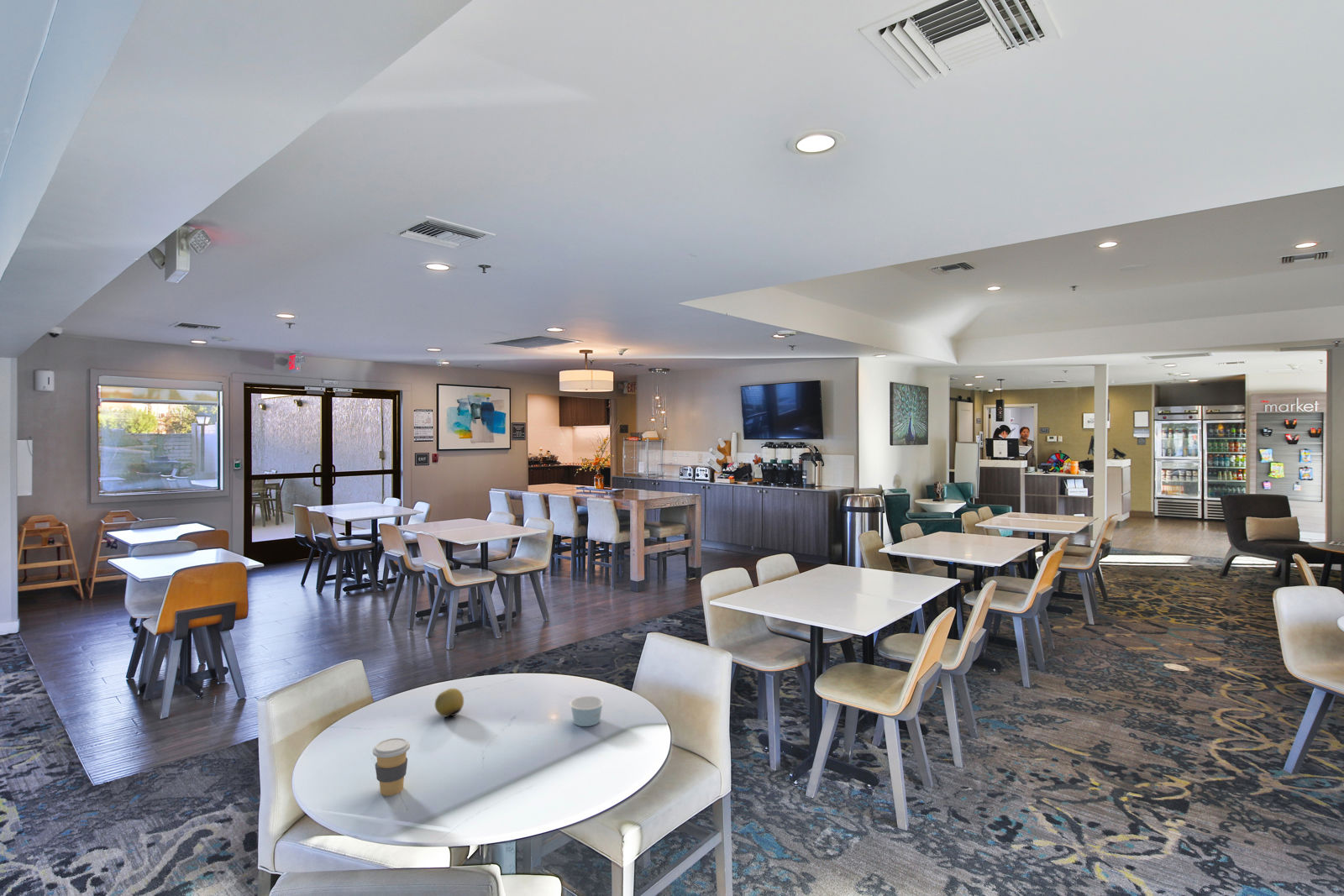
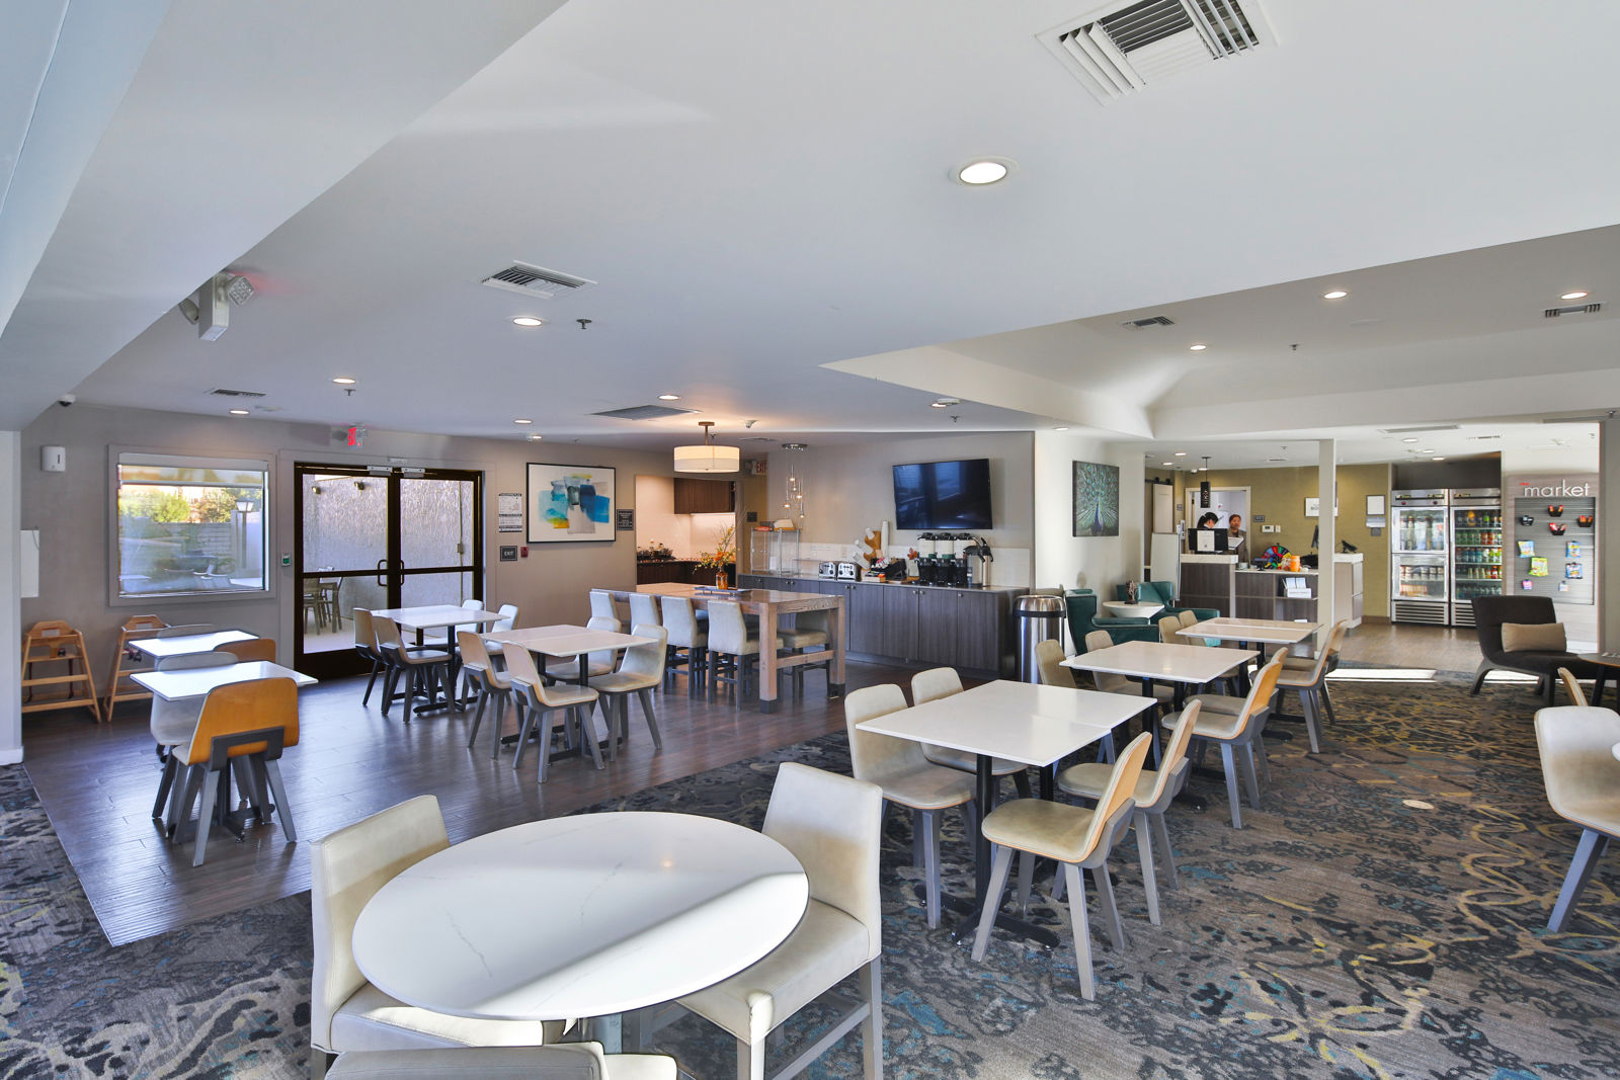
- paper cup [569,695,605,727]
- fruit [434,688,465,718]
- coffee cup [372,737,411,797]
